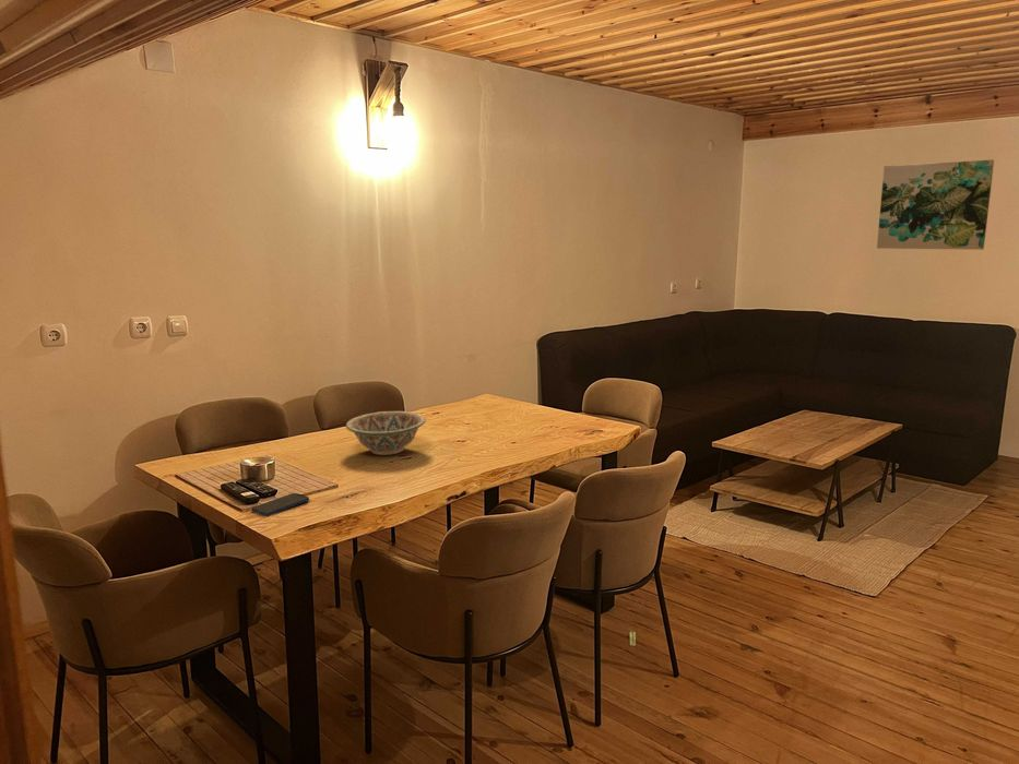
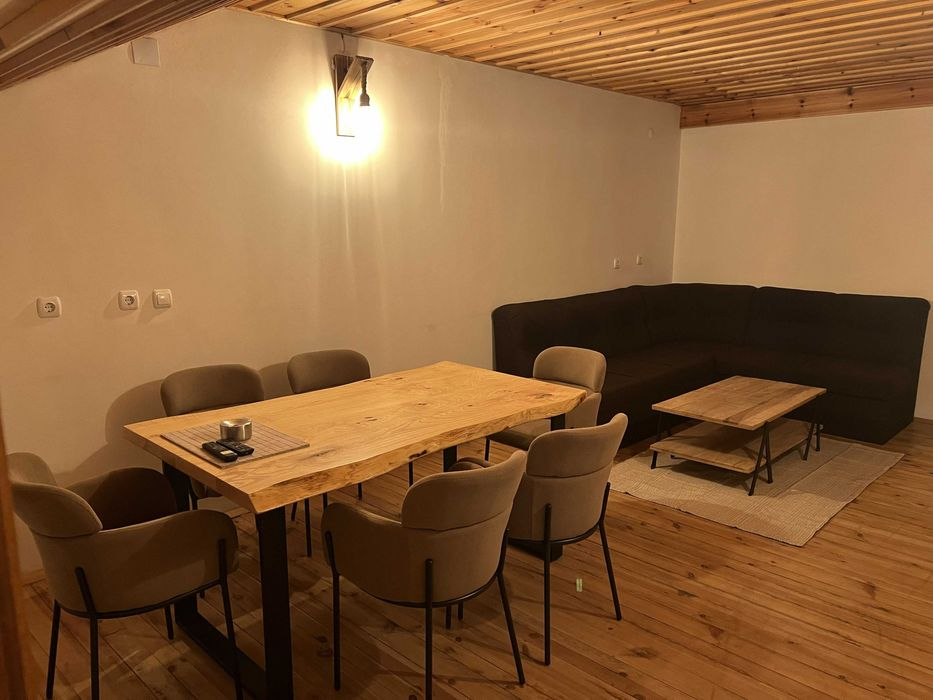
- smartphone [251,492,310,517]
- decorative bowl [345,410,426,456]
- wall art [876,158,995,251]
